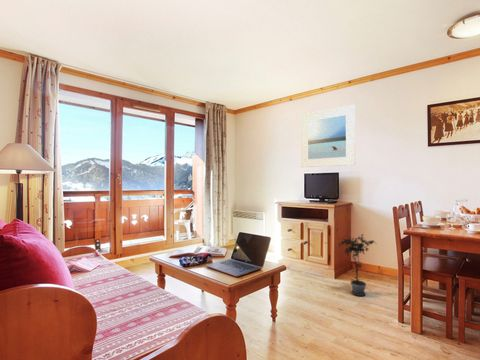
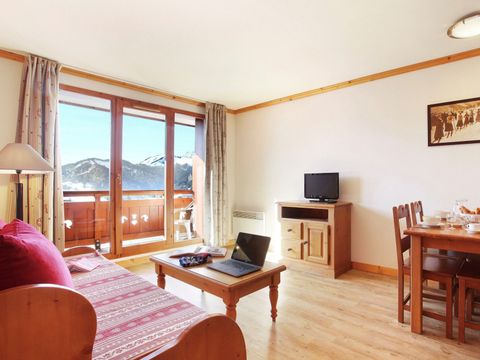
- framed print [300,104,356,168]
- potted plant [338,233,376,297]
